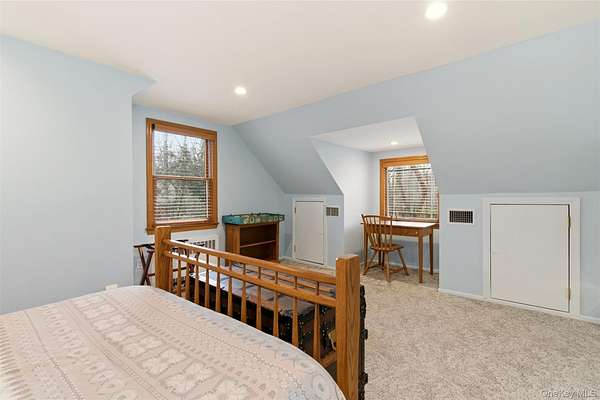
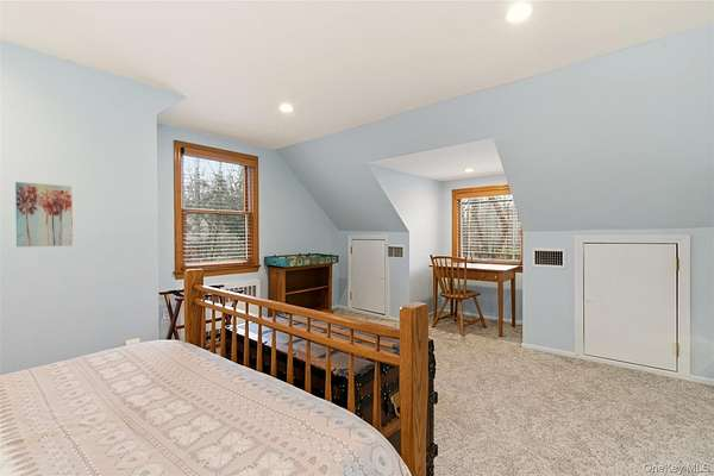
+ wall art [14,181,74,248]
